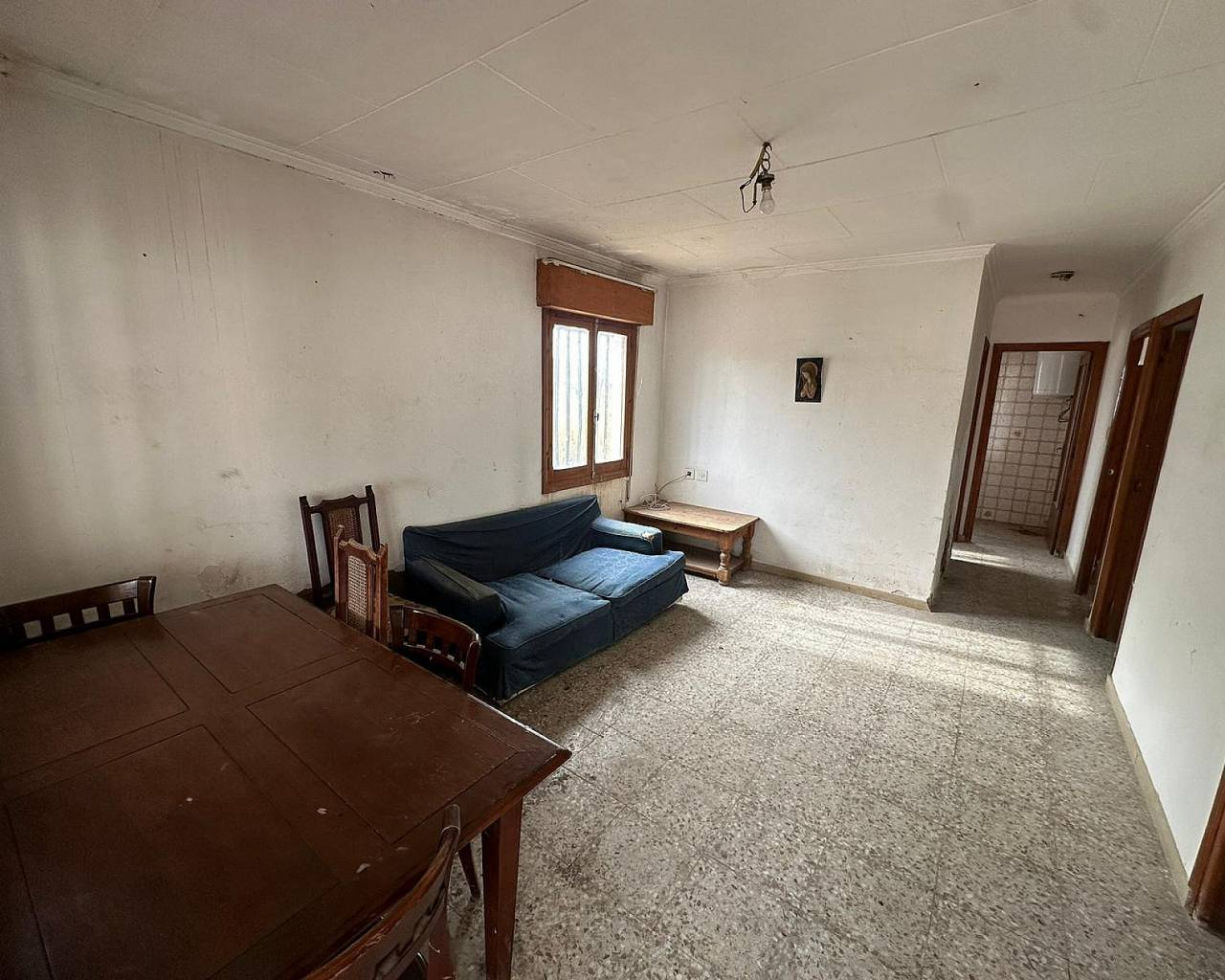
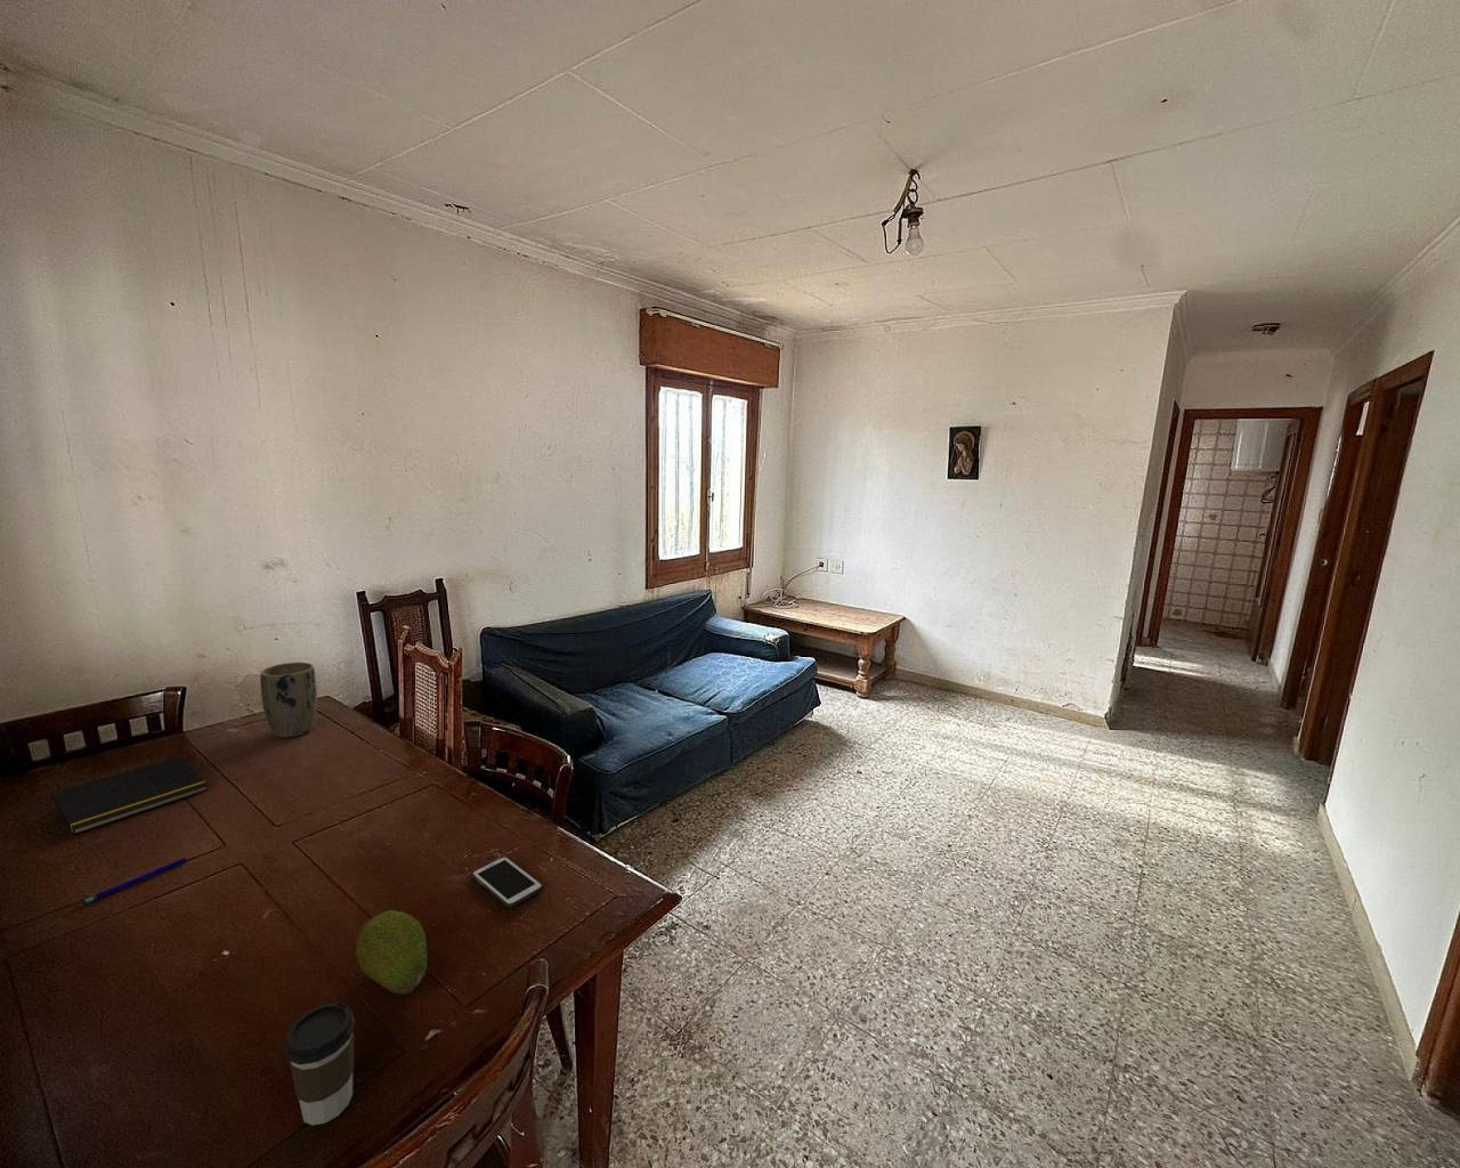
+ pen [81,857,187,906]
+ cell phone [471,856,545,909]
+ fruit [355,909,429,995]
+ notepad [49,754,209,835]
+ coffee cup [284,1001,358,1126]
+ plant pot [259,661,318,739]
